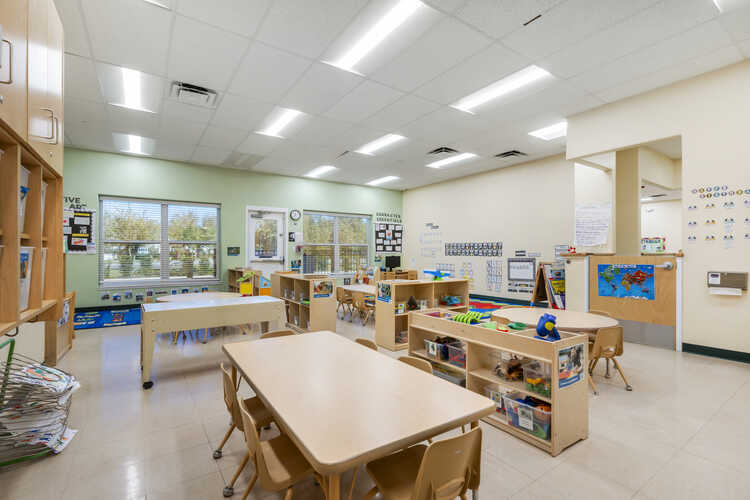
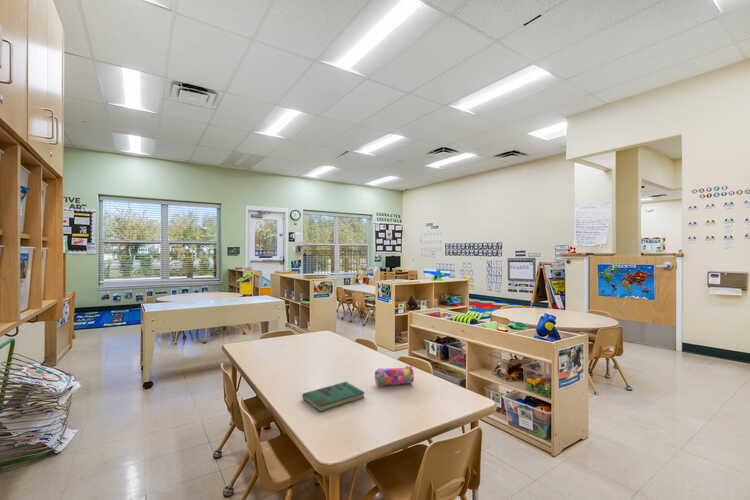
+ pencil case [374,364,415,387]
+ book [301,381,366,413]
